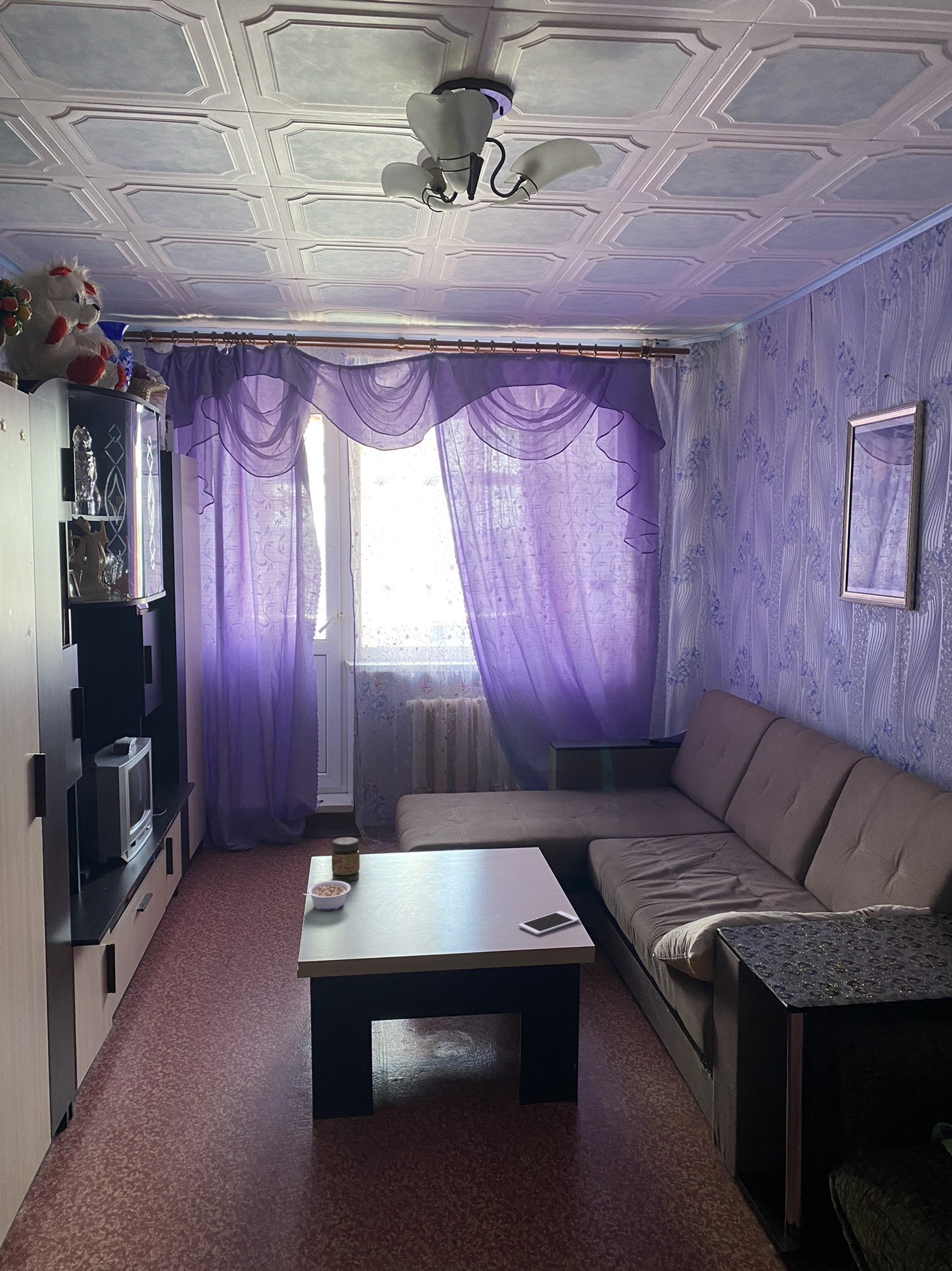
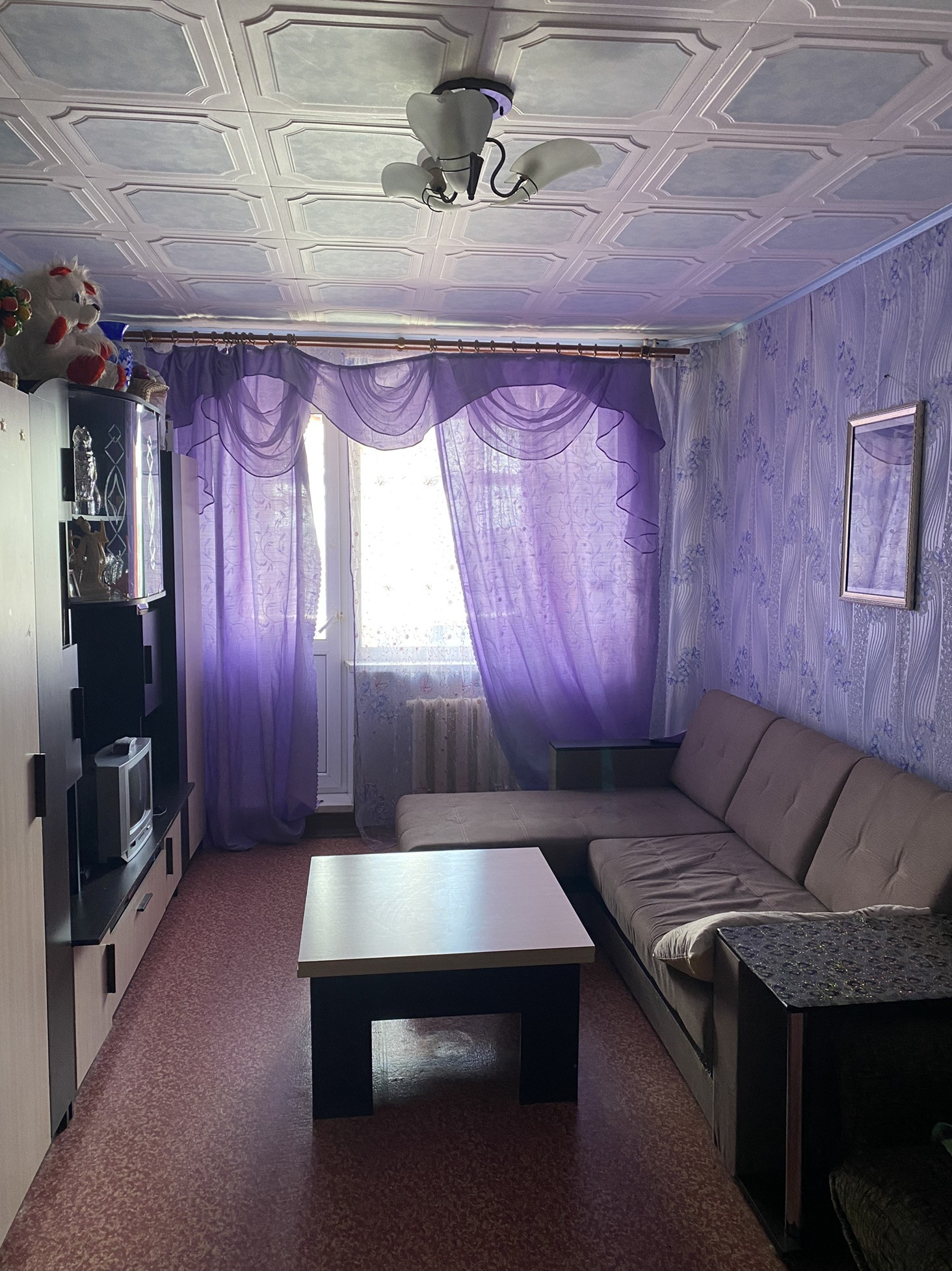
- legume [302,880,351,911]
- cell phone [518,910,580,935]
- jar [331,836,360,883]
